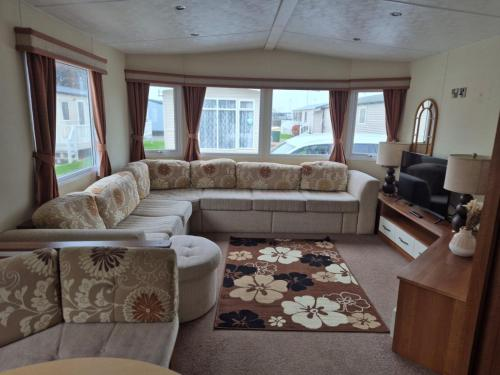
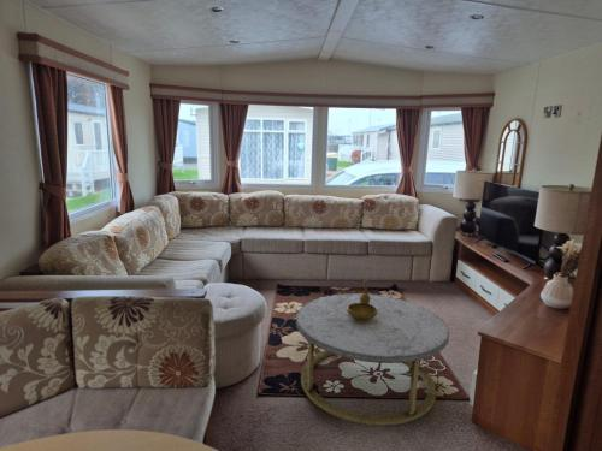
+ coffee table [295,292,450,427]
+ decorative bowl [347,279,377,321]
